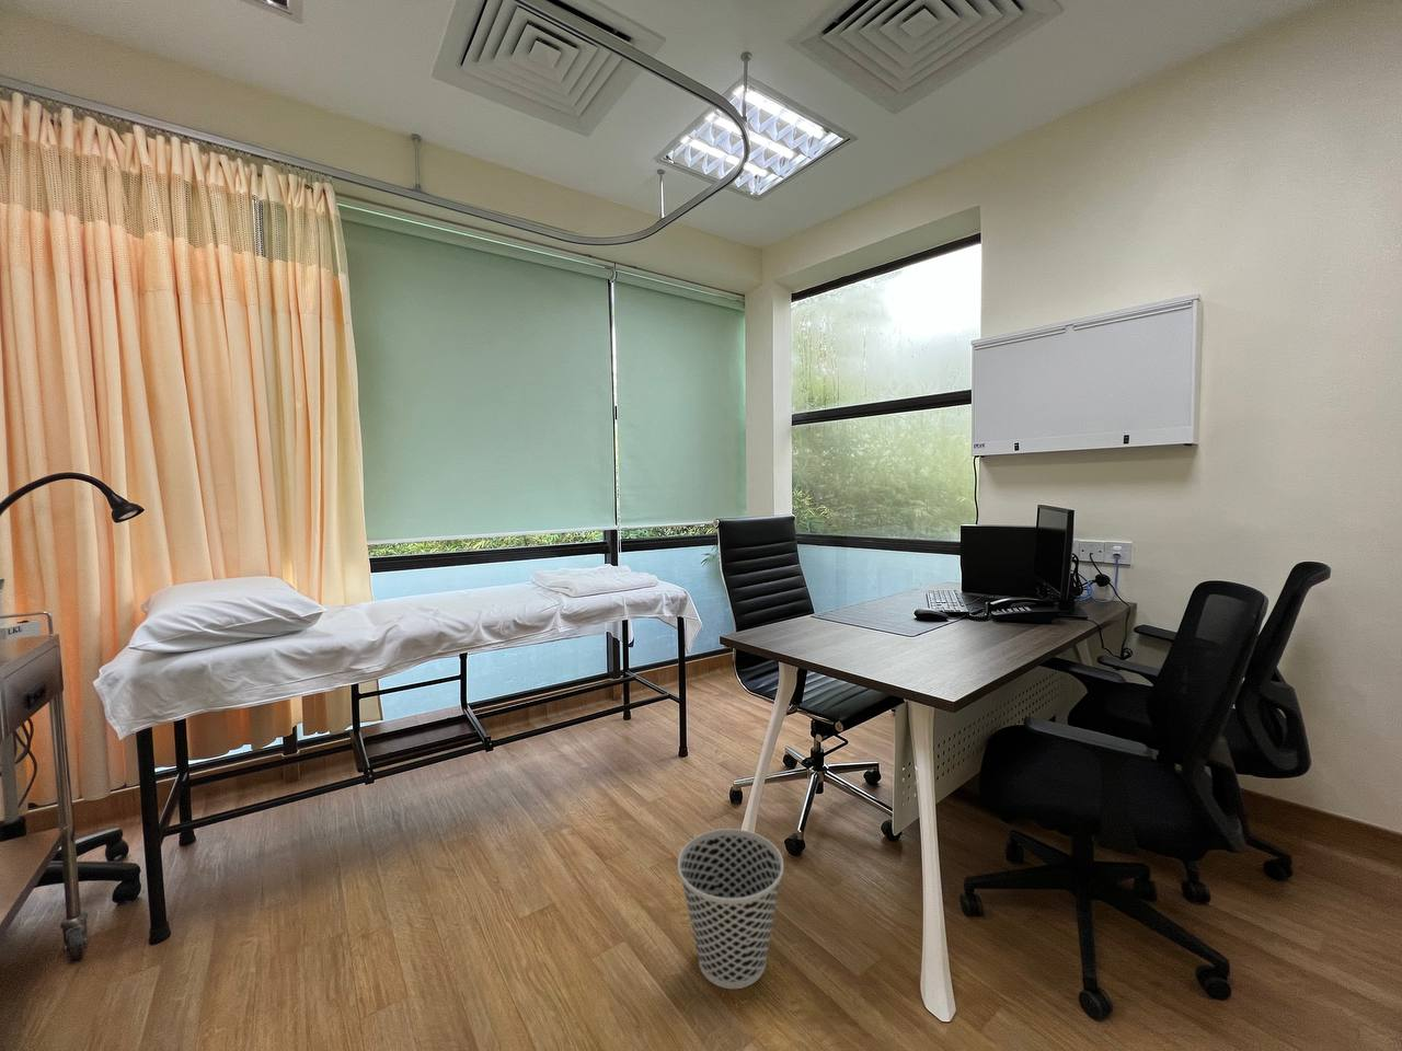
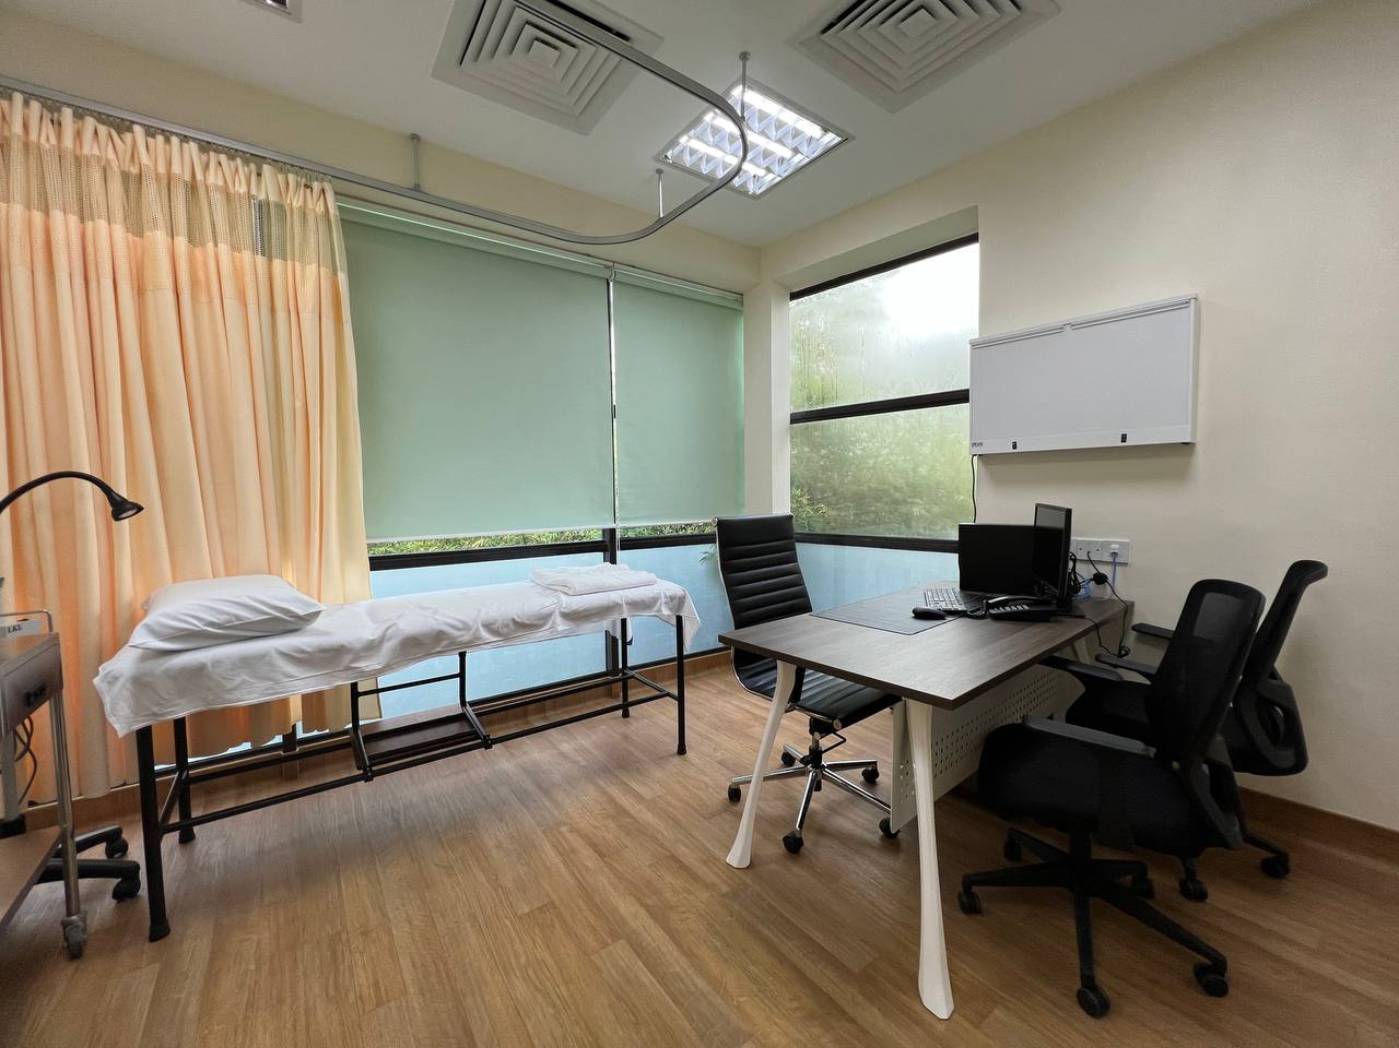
- wastebasket [677,828,784,989]
